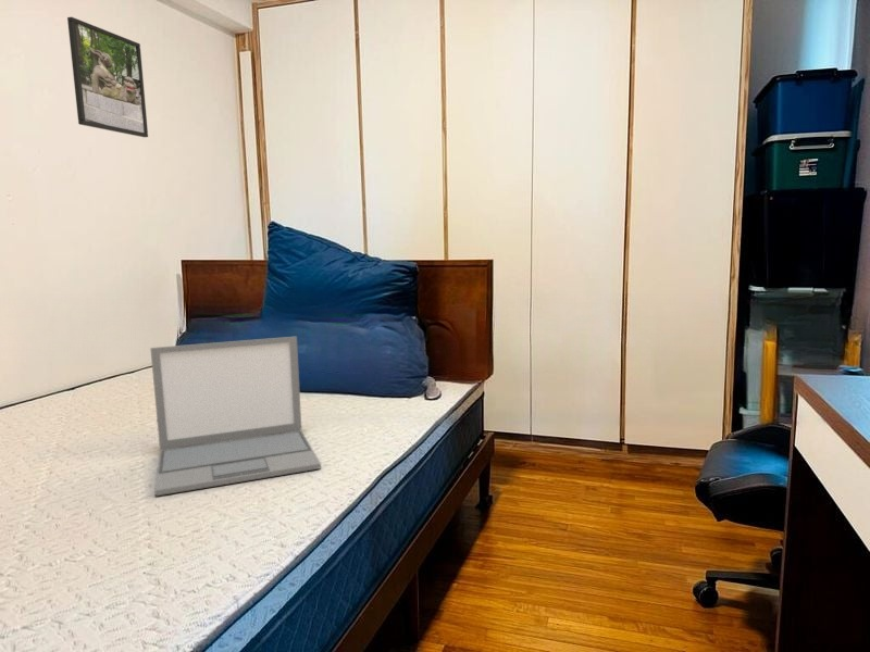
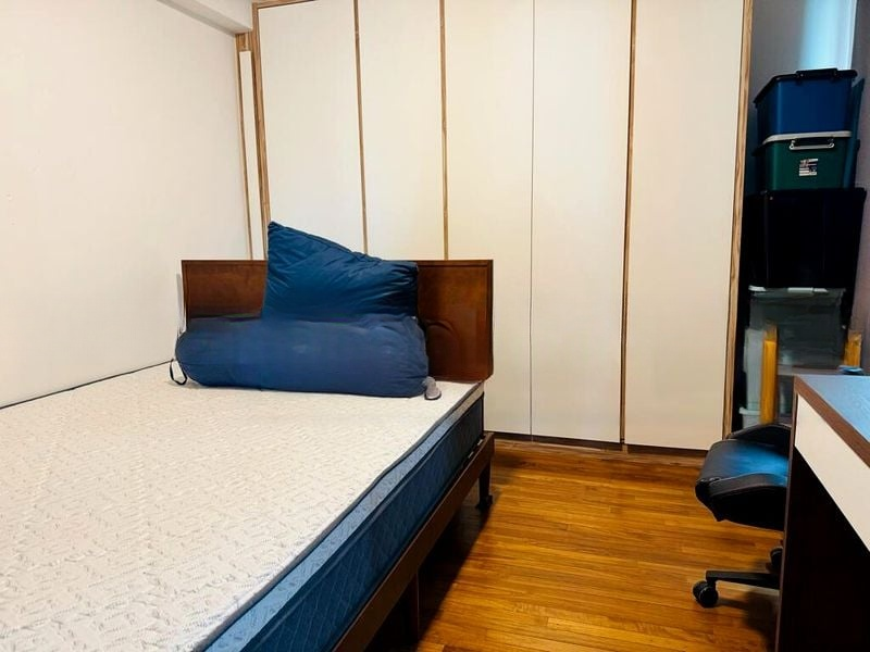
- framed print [66,16,149,138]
- laptop [149,336,322,497]
